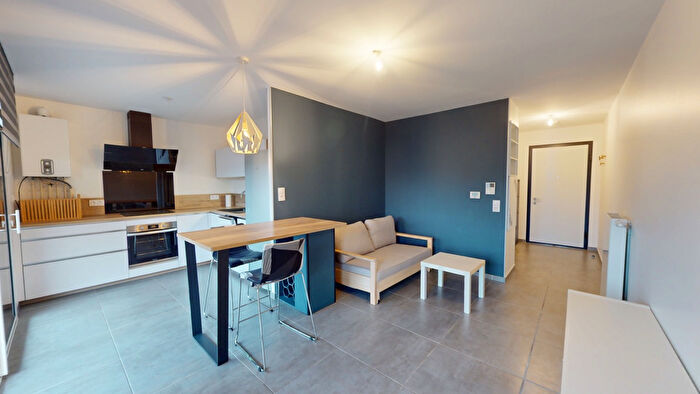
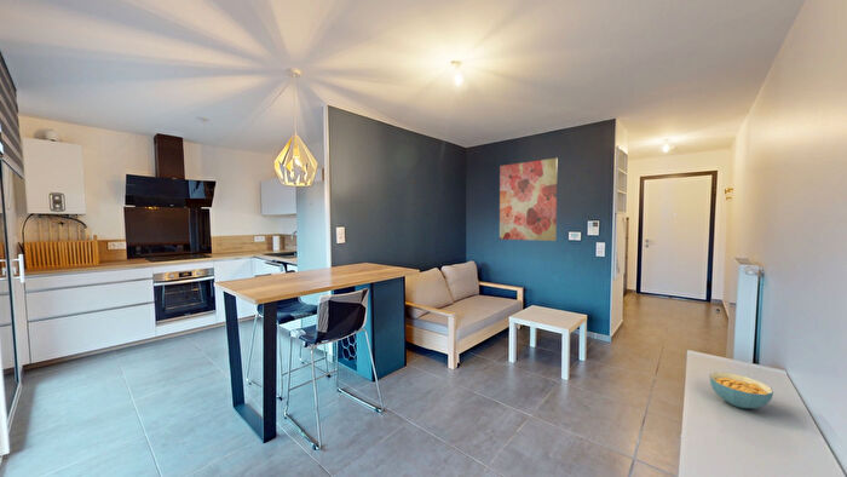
+ wall art [499,157,559,242]
+ cereal bowl [708,372,774,409]
